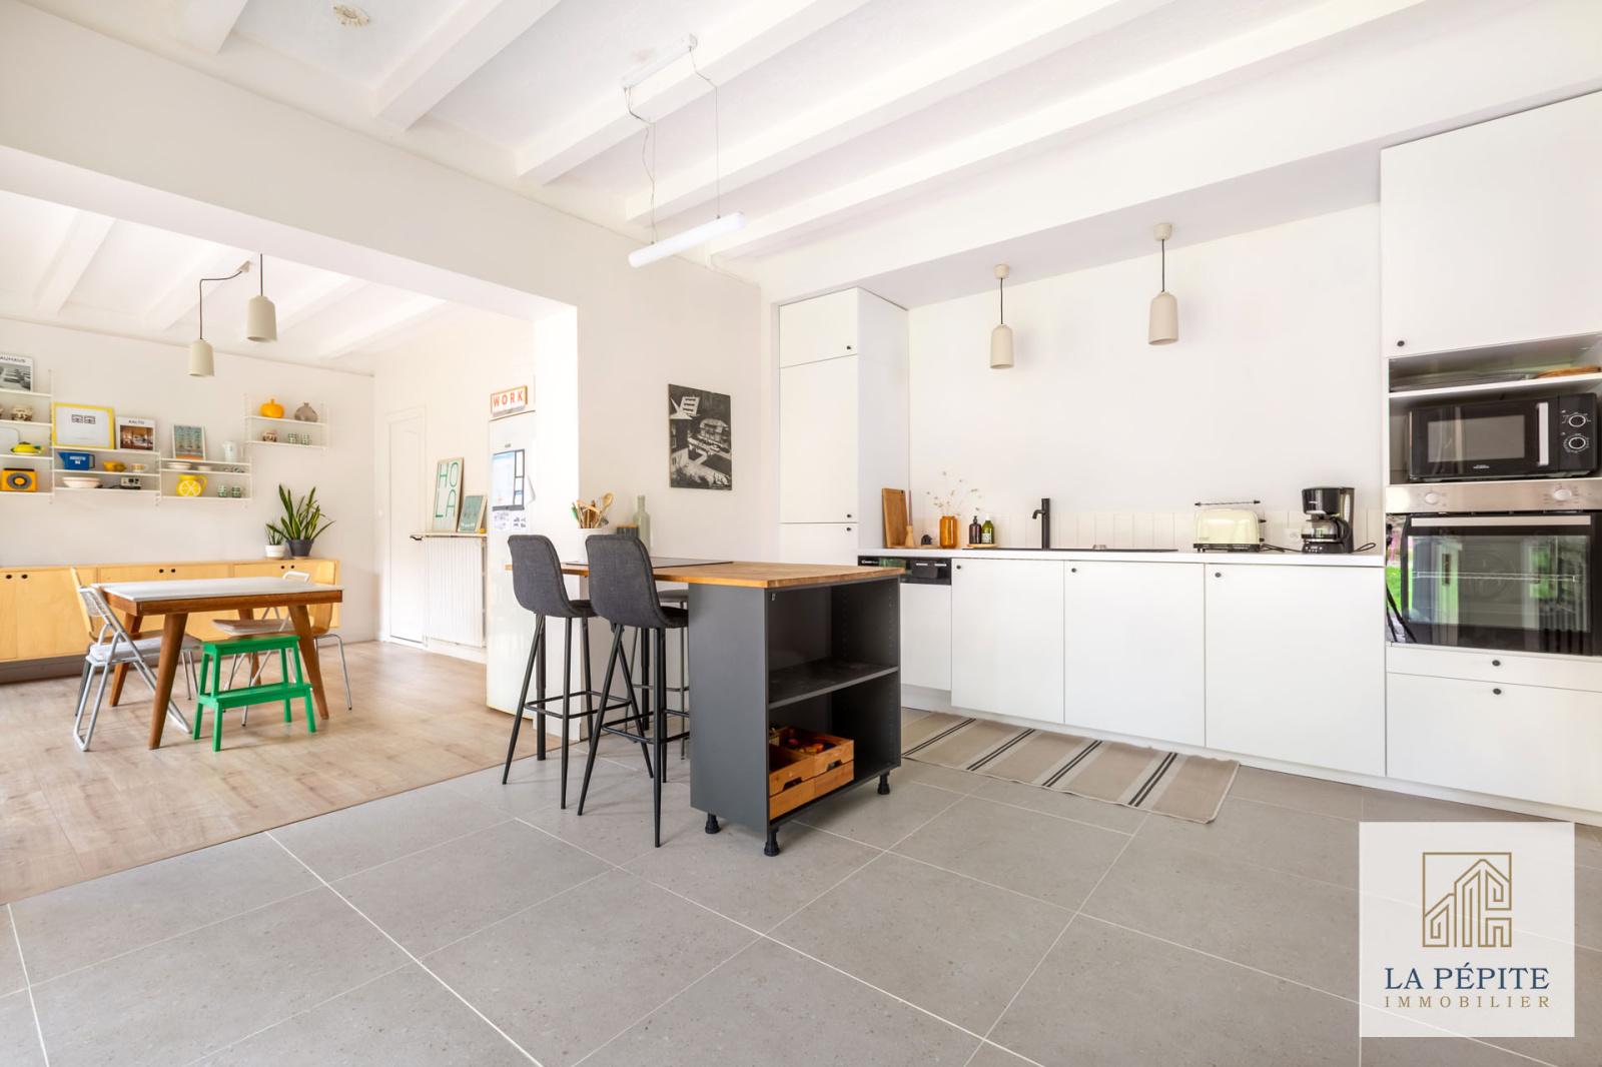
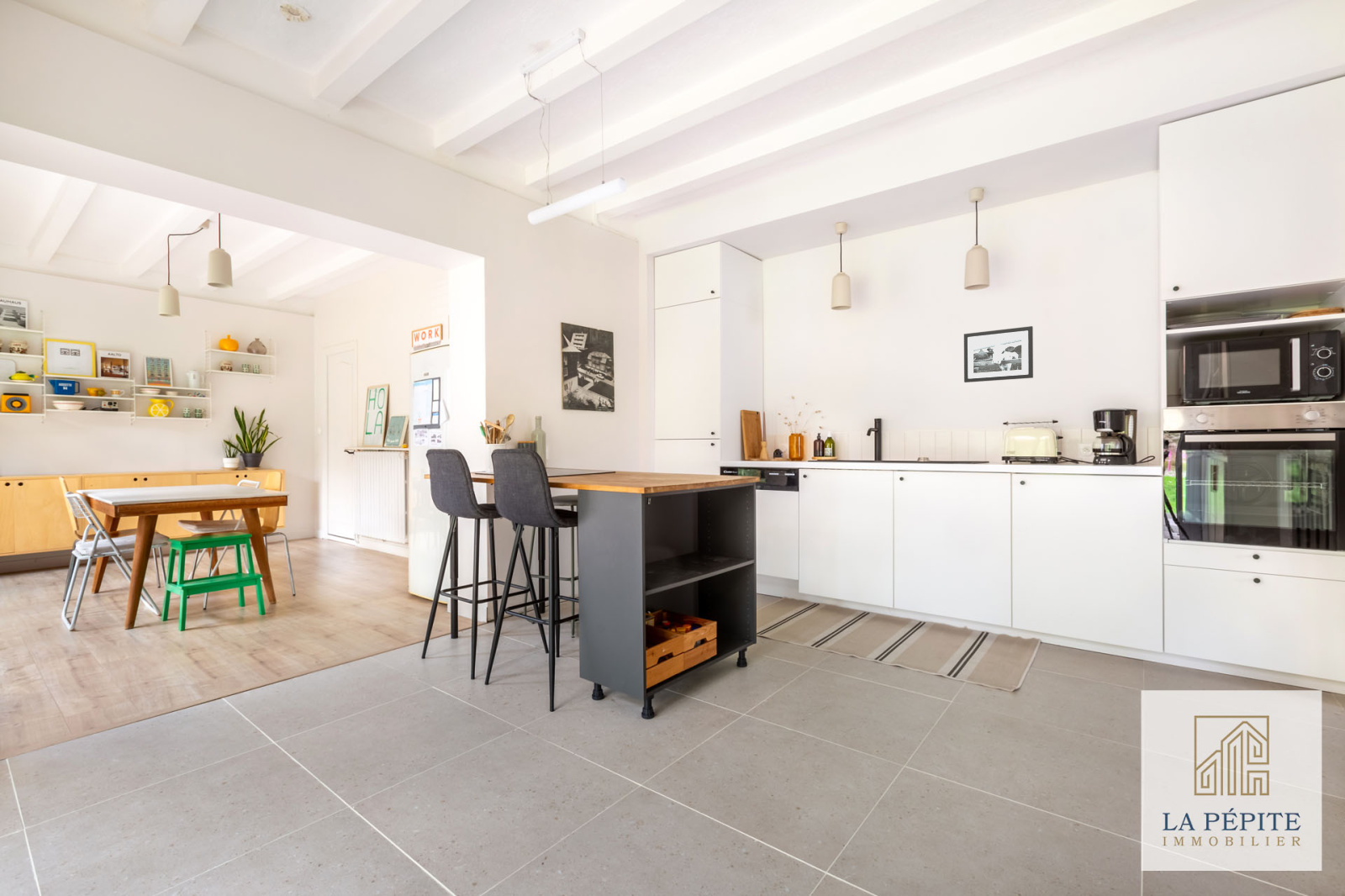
+ picture frame [963,325,1034,383]
